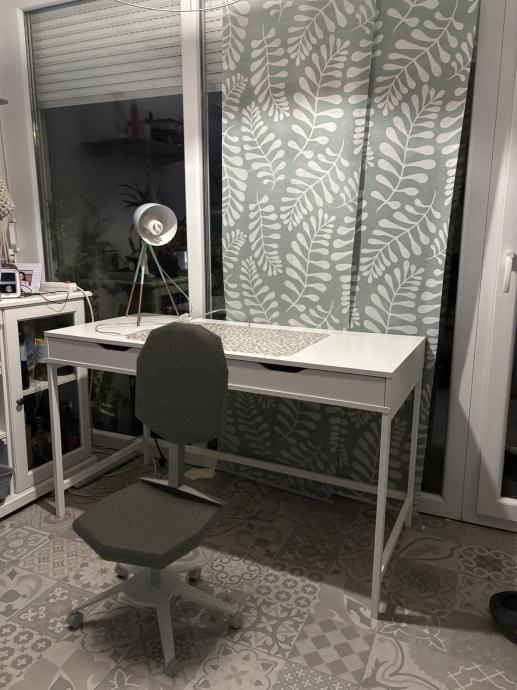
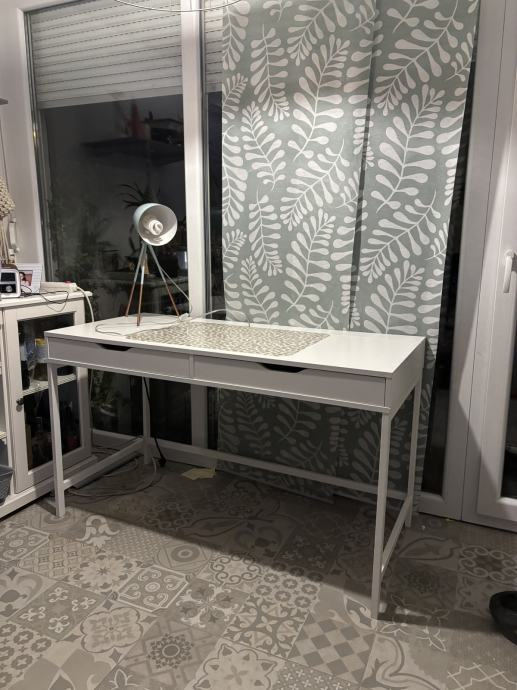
- office chair [65,321,244,679]
